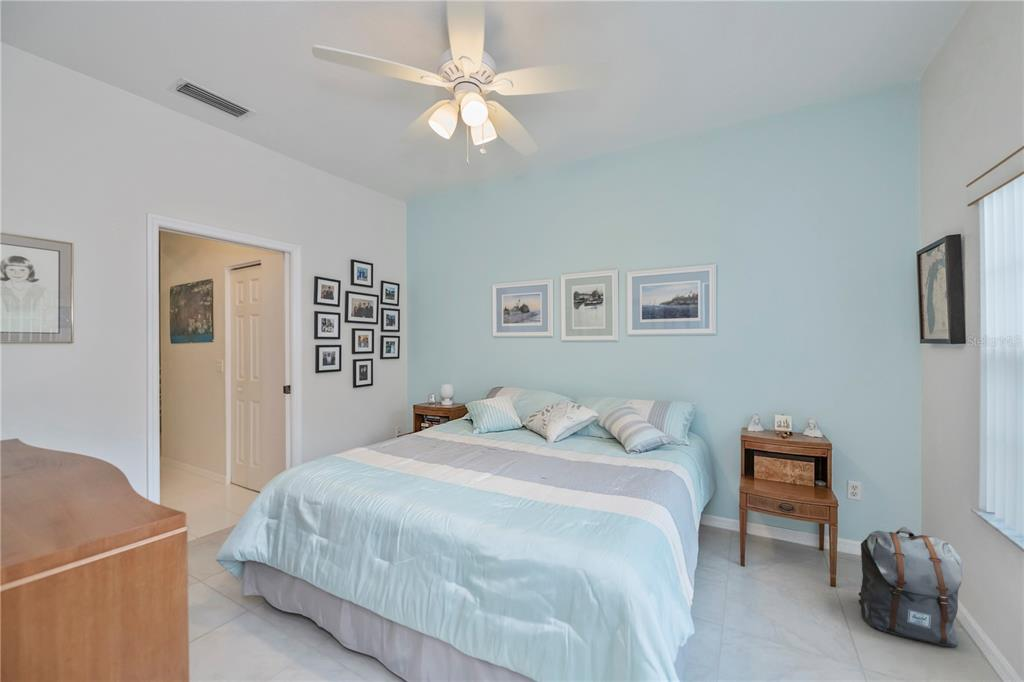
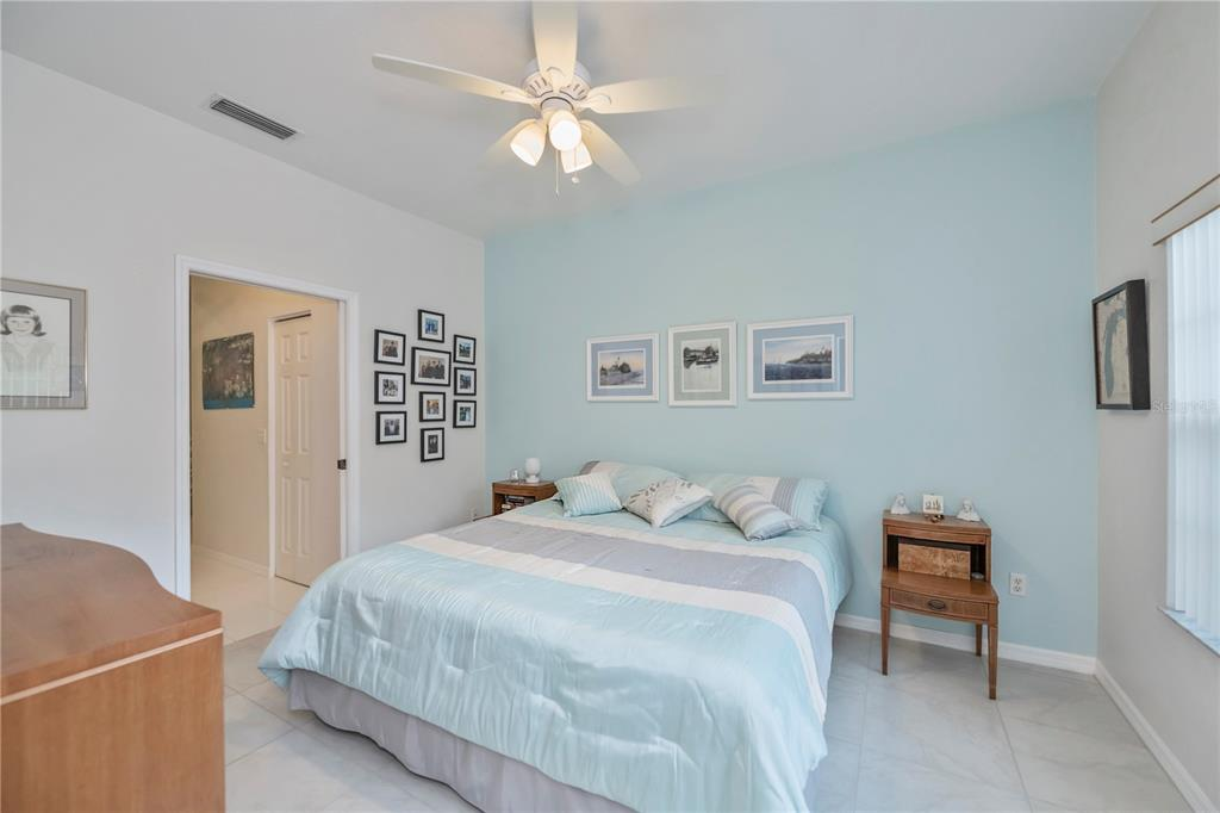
- backpack [858,526,963,648]
